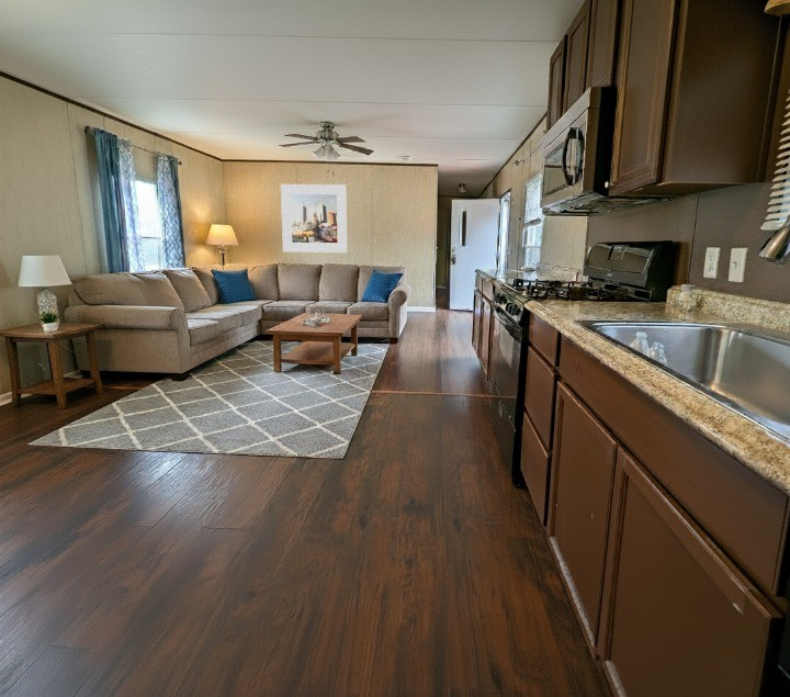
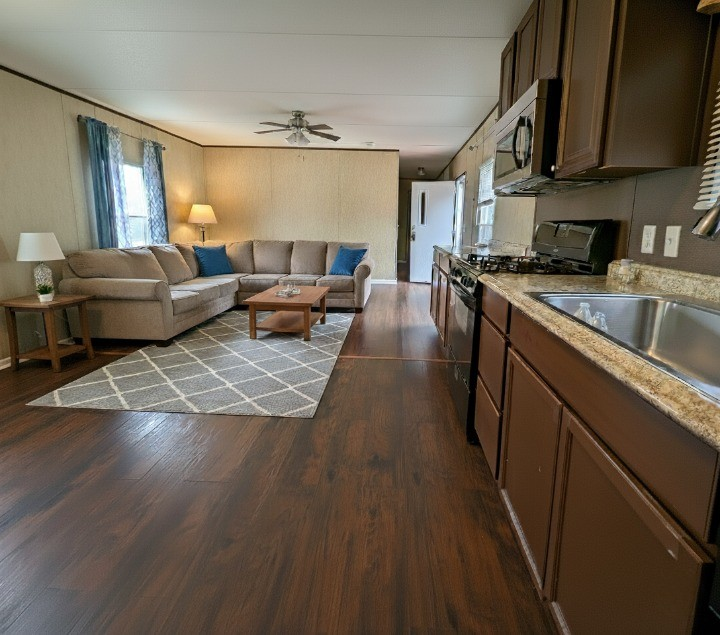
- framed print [280,183,348,254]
